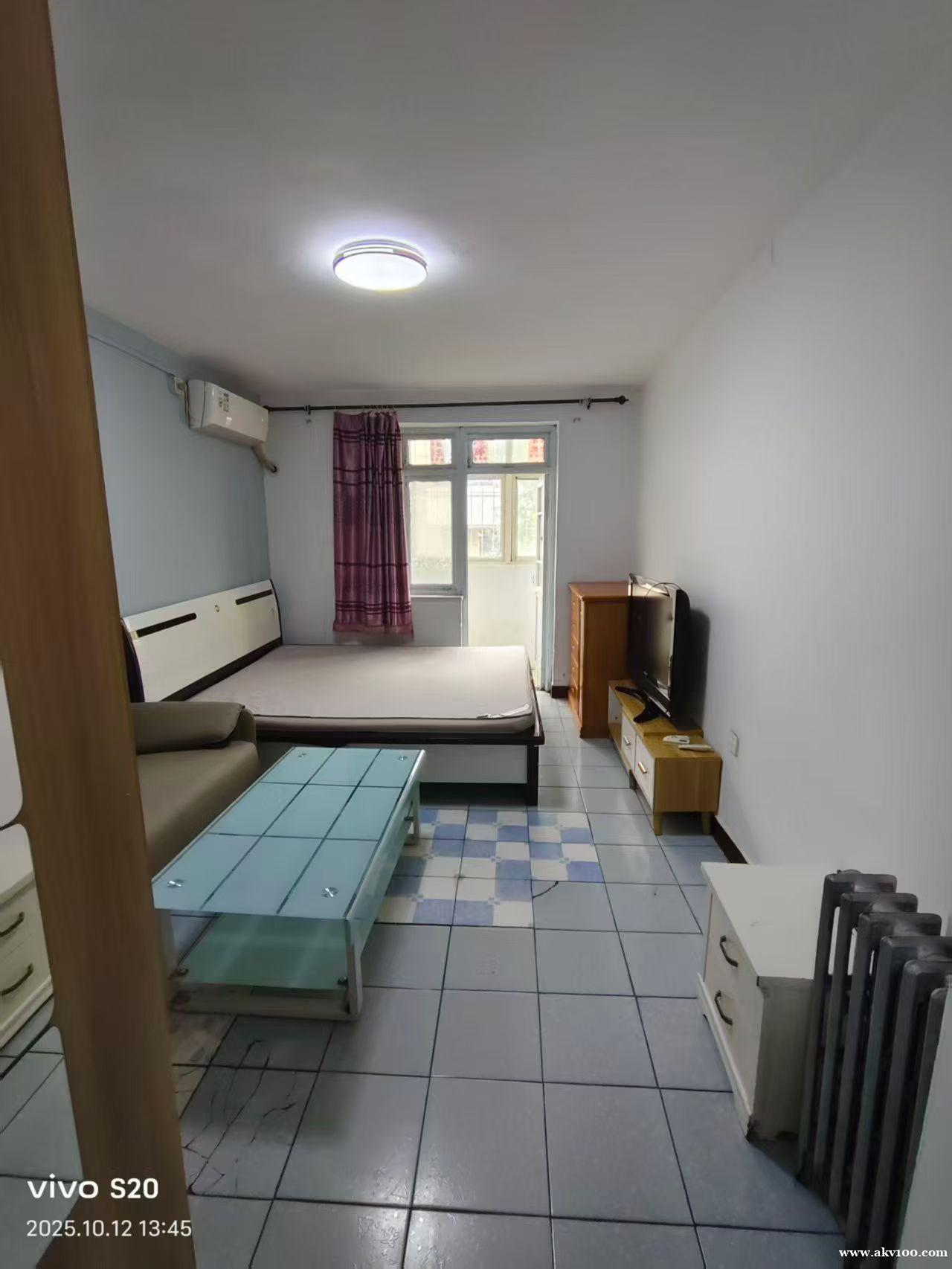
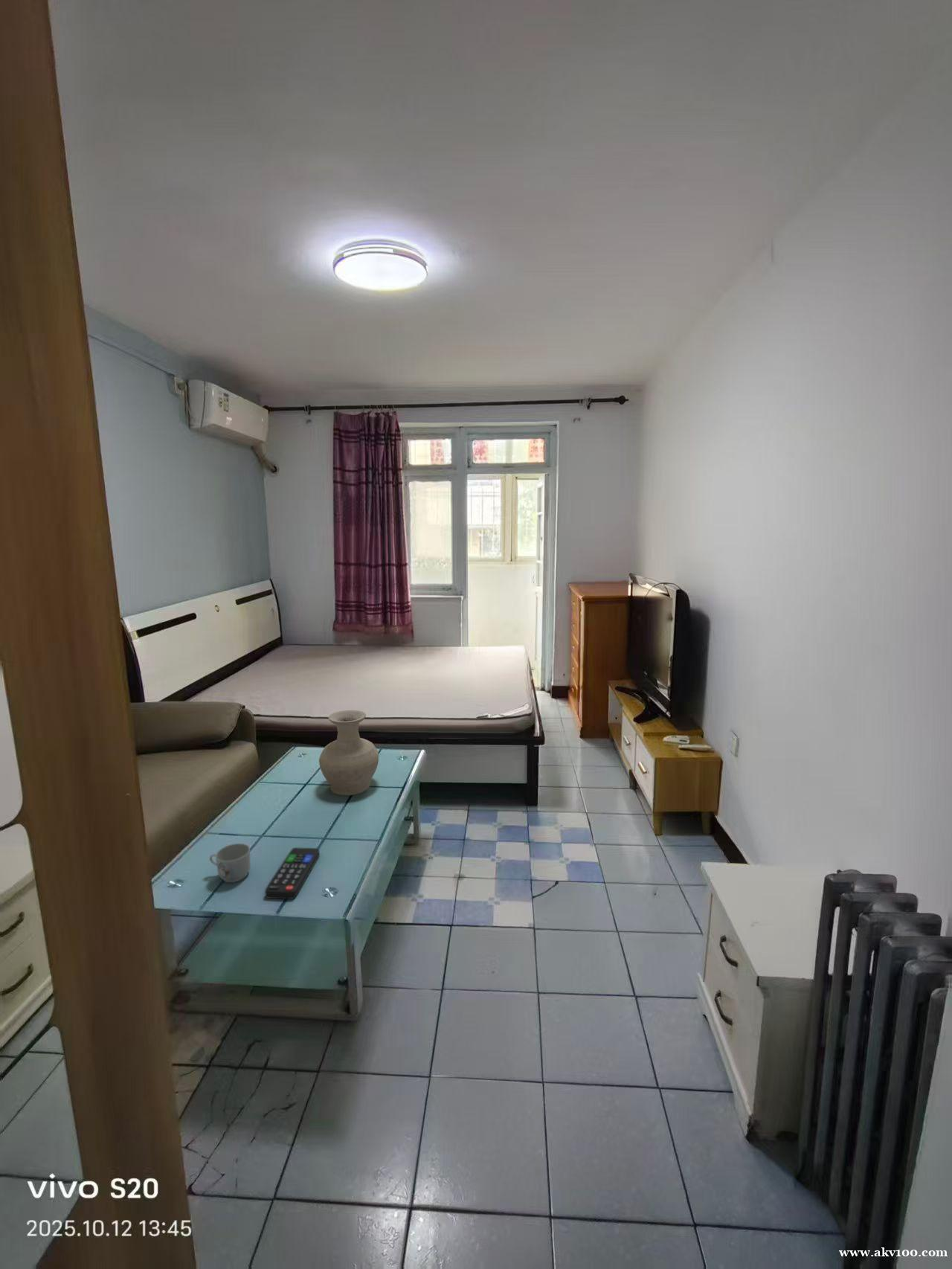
+ vase [318,710,379,796]
+ remote control [264,847,320,900]
+ mug [209,843,251,883]
